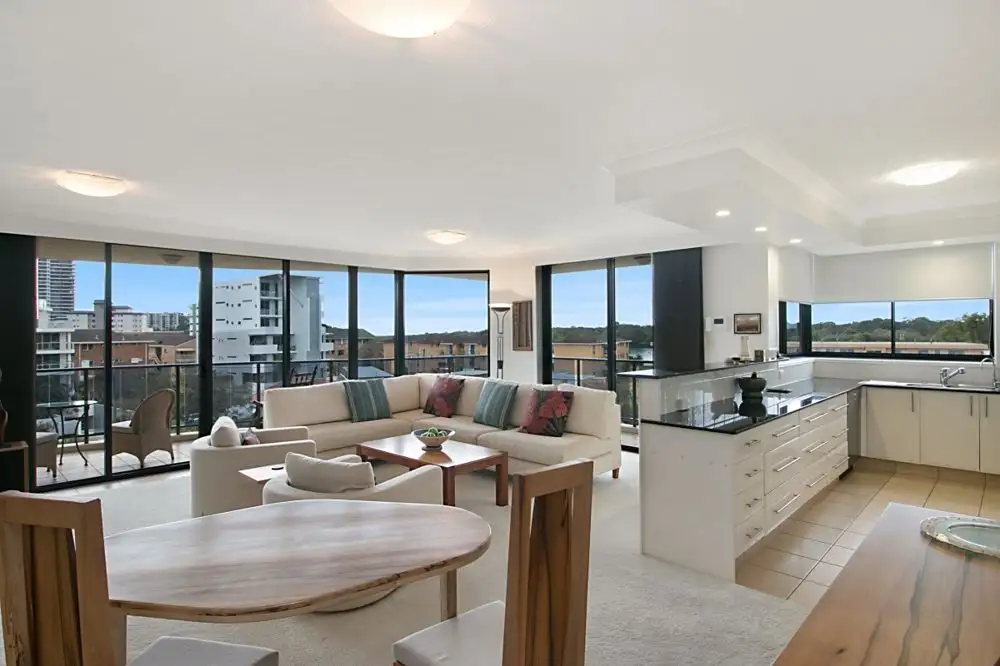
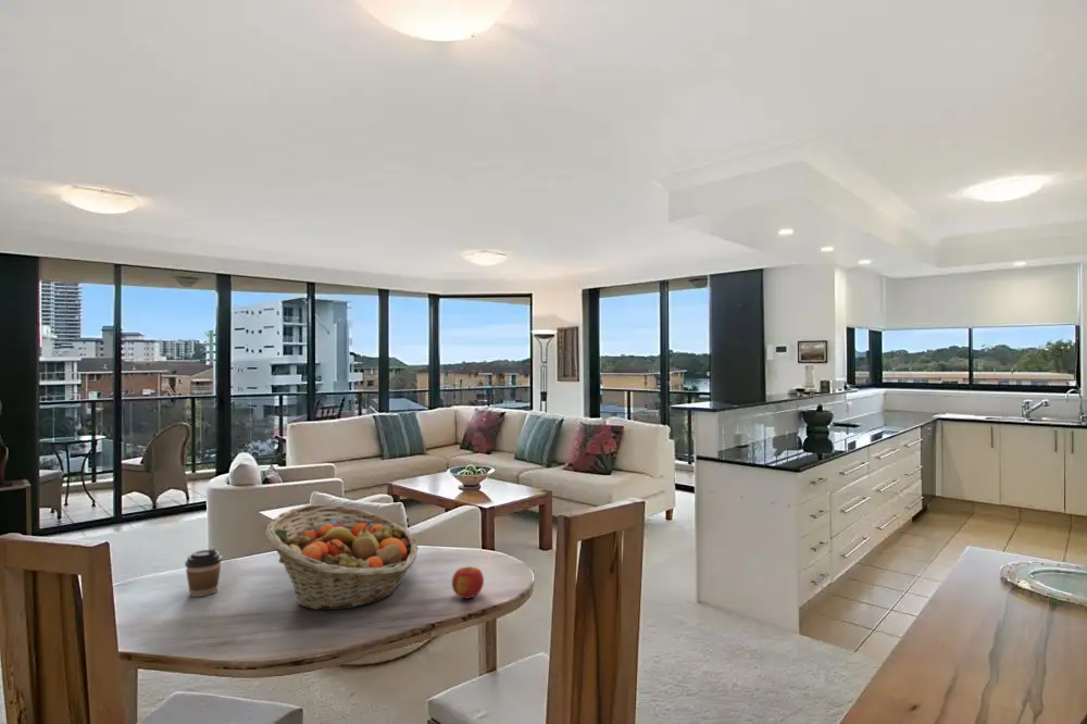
+ fruit basket [265,503,418,611]
+ apple [451,565,485,599]
+ coffee cup [184,546,223,598]
